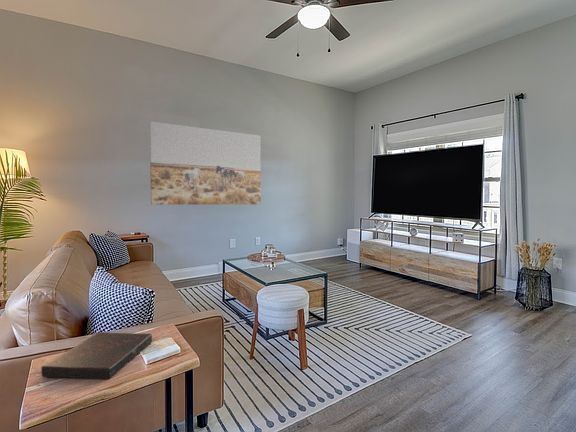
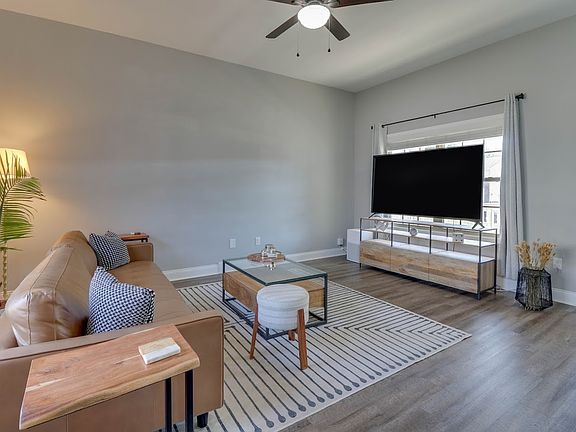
- book [40,331,153,381]
- wall art [149,121,262,206]
